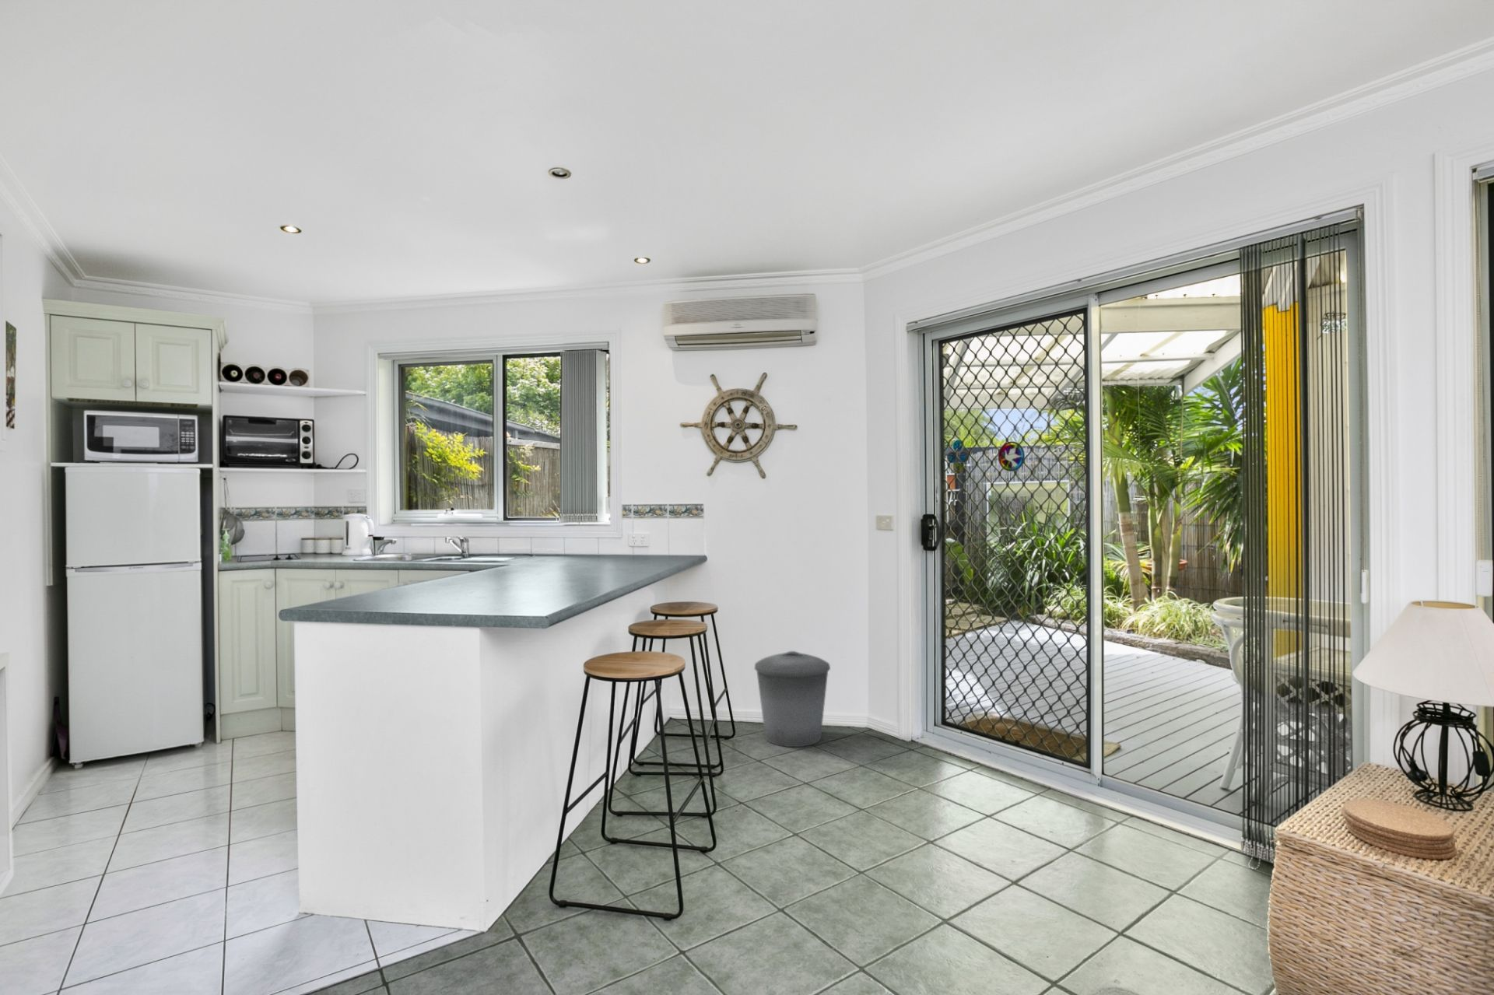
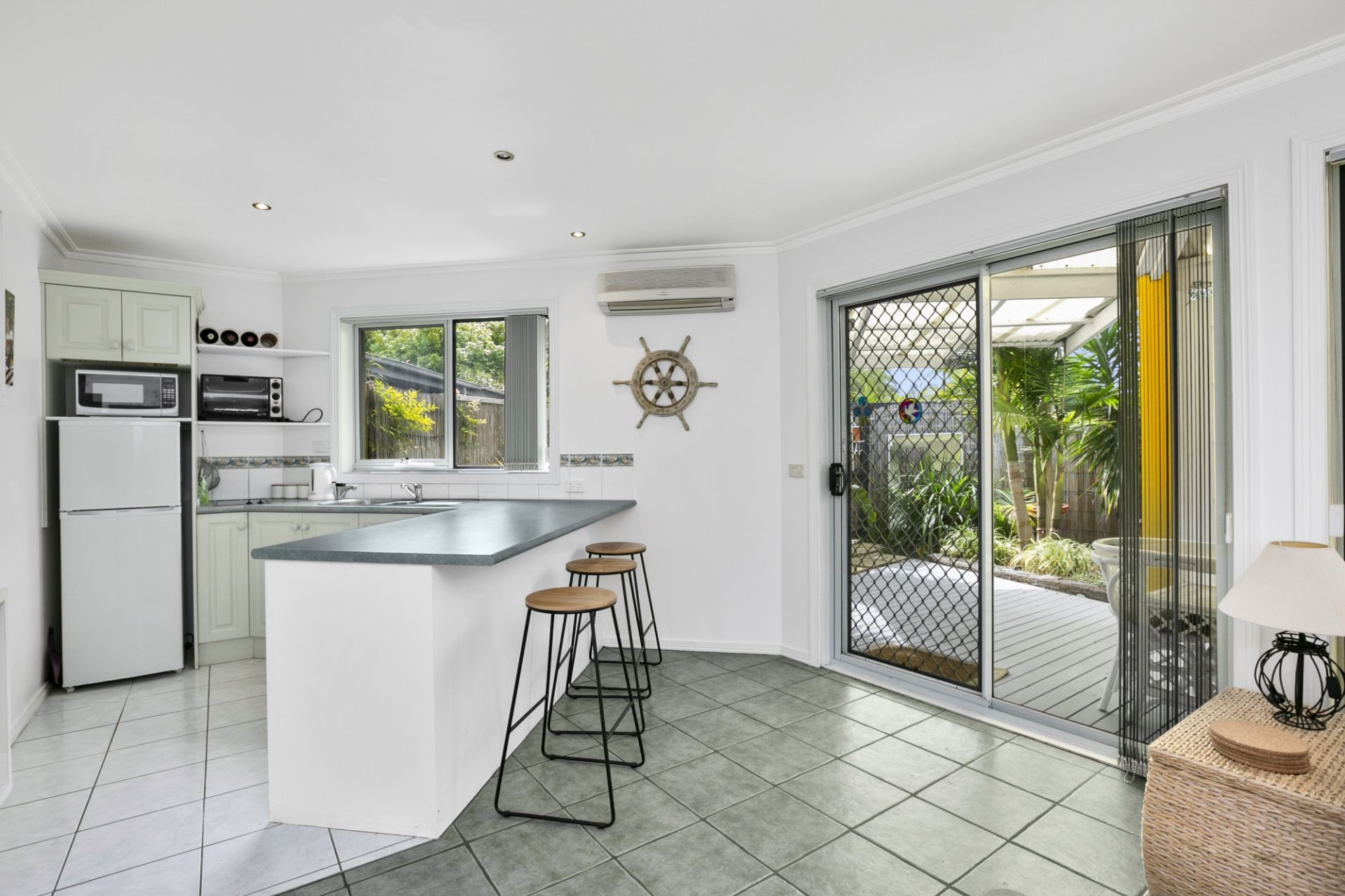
- trash can [754,651,831,747]
